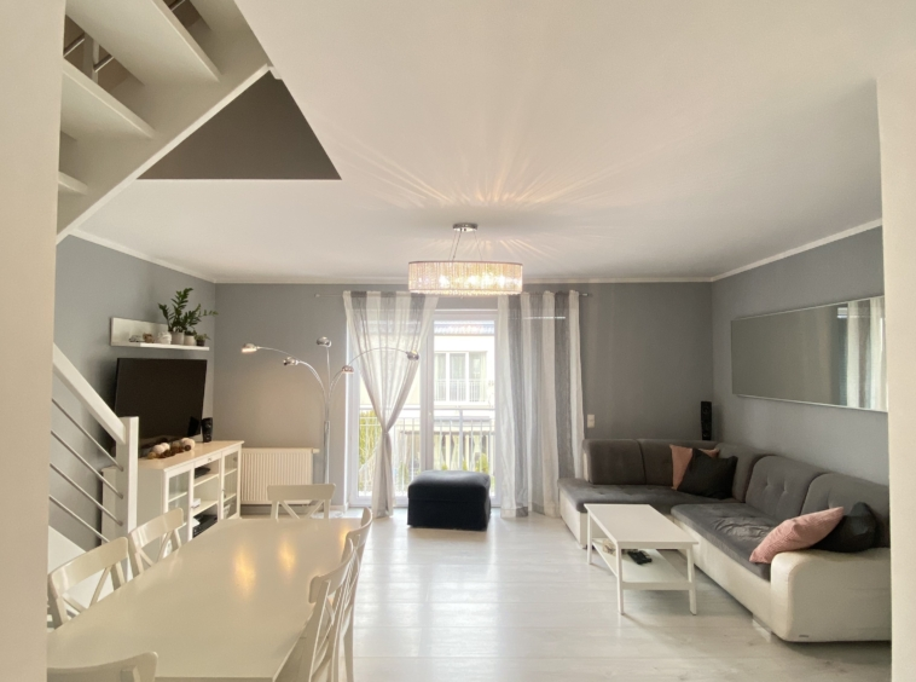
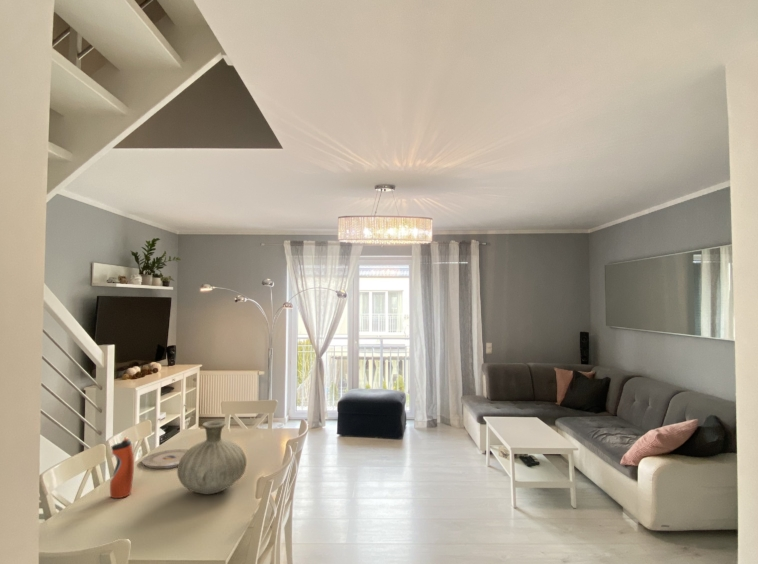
+ water bottle [109,436,135,499]
+ plate [141,448,189,469]
+ vase [176,420,247,495]
